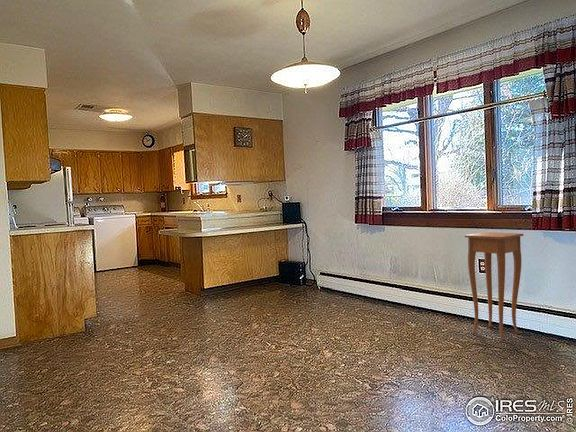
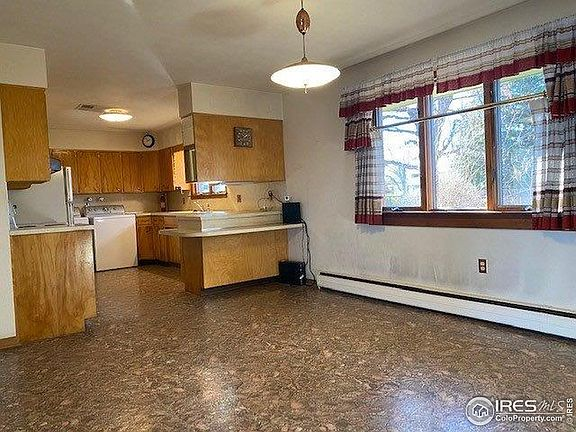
- side table [464,231,524,341]
